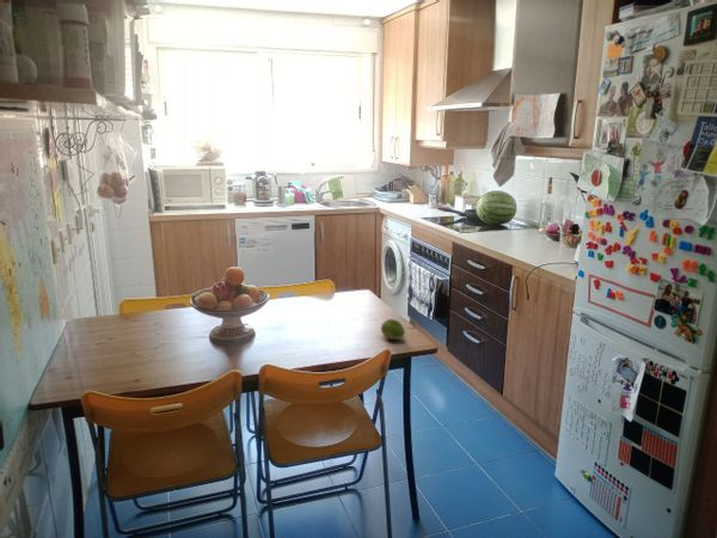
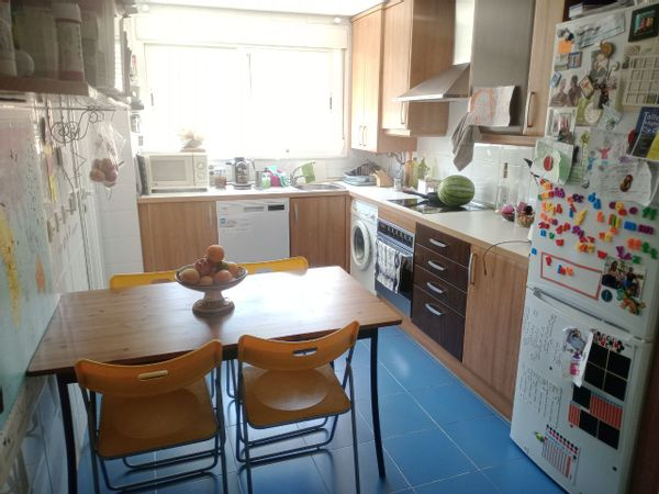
- fruit [380,318,406,341]
